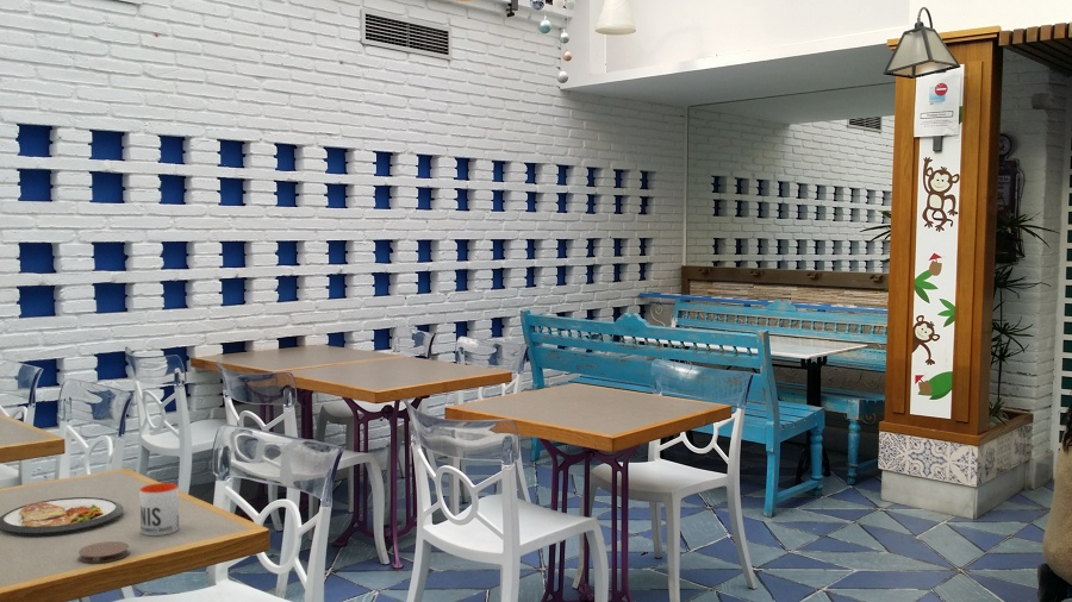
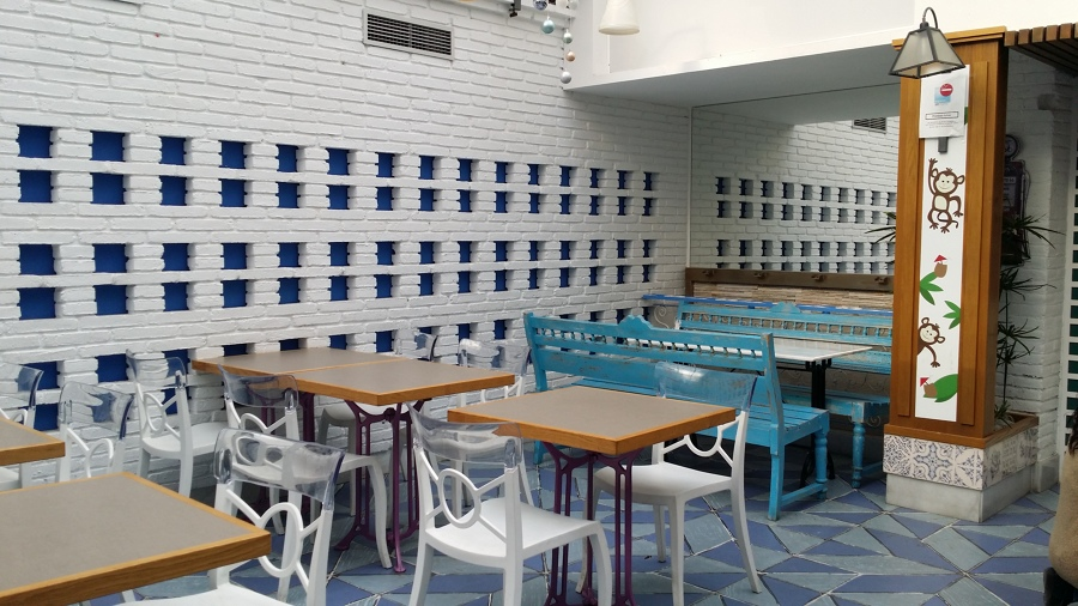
- coaster [77,540,130,564]
- dish [0,496,125,537]
- mug [138,482,180,537]
